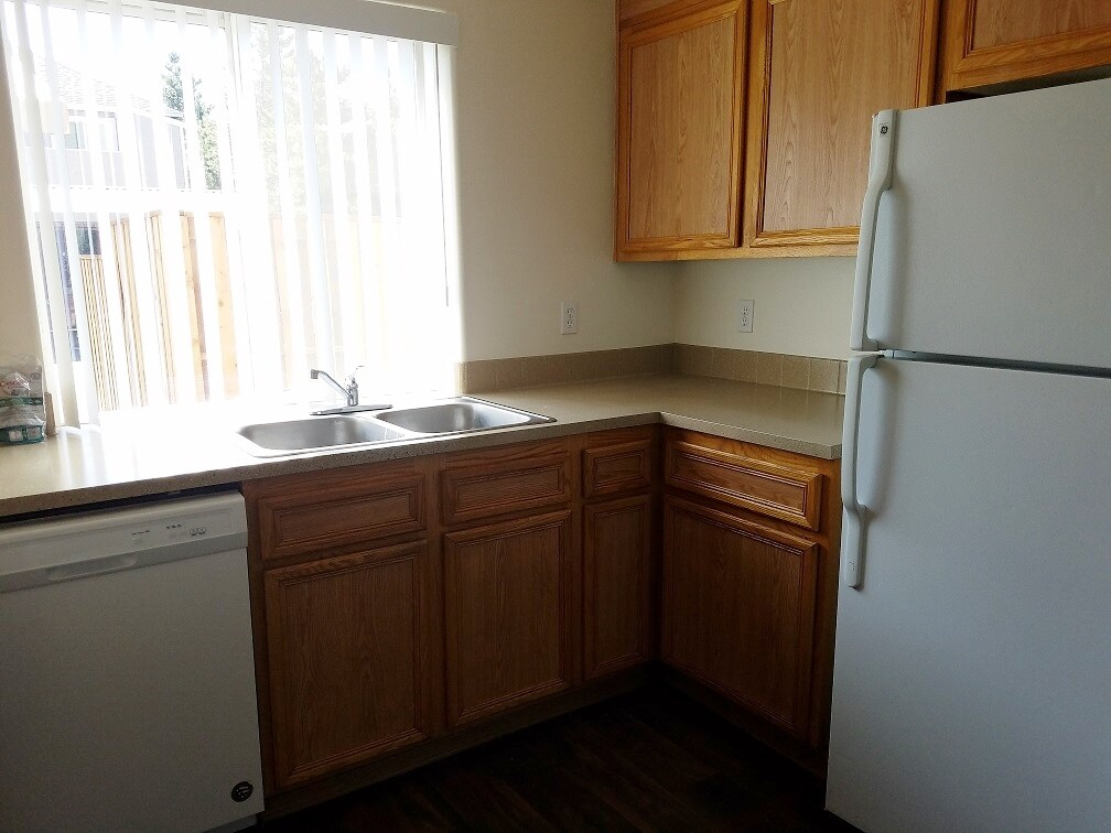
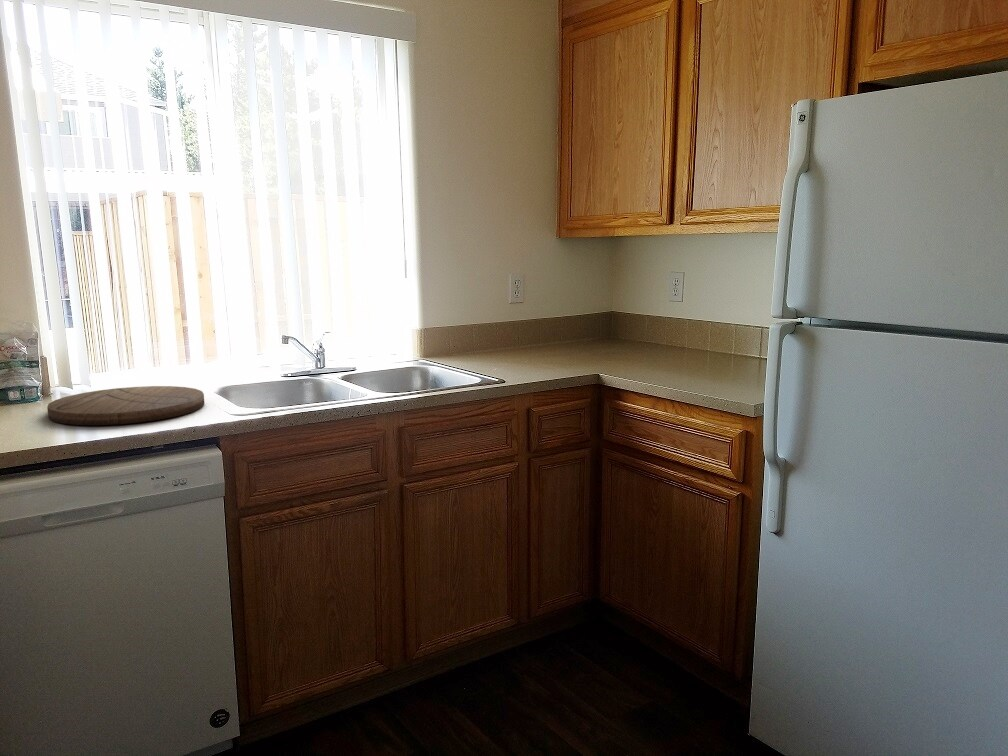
+ cutting board [46,385,205,426]
